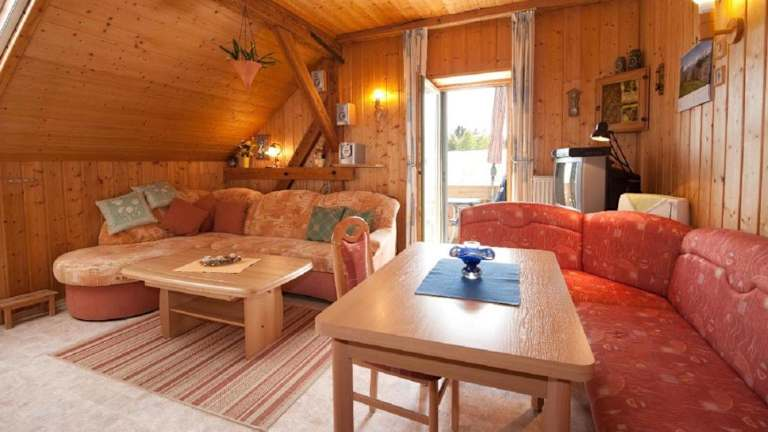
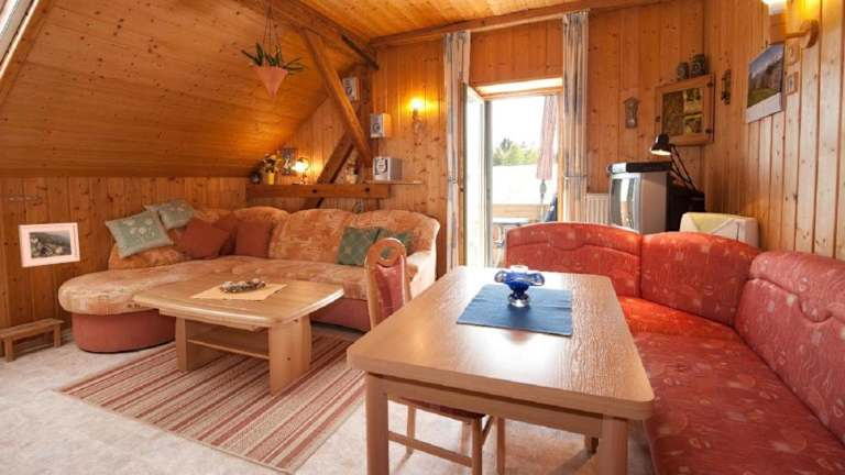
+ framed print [18,222,81,268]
